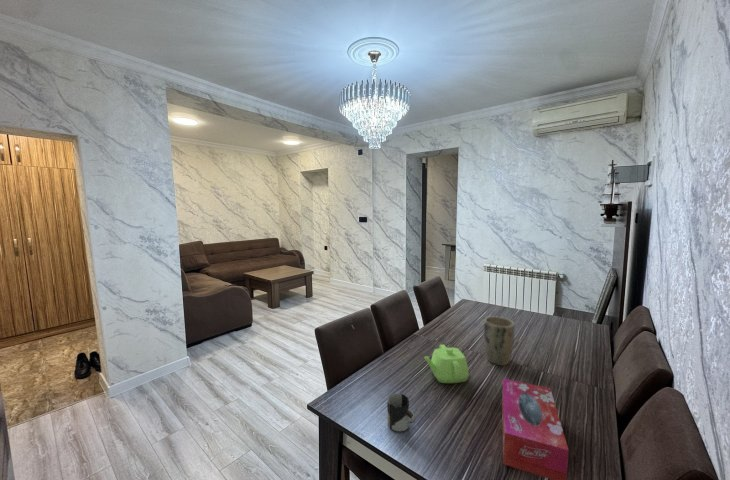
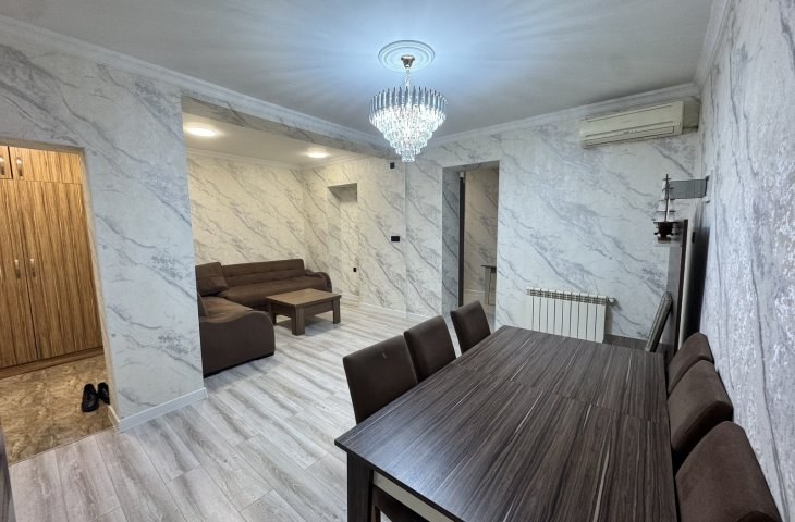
- cup [386,392,416,433]
- plant pot [483,316,515,366]
- tissue box [501,377,570,480]
- teapot [423,344,470,384]
